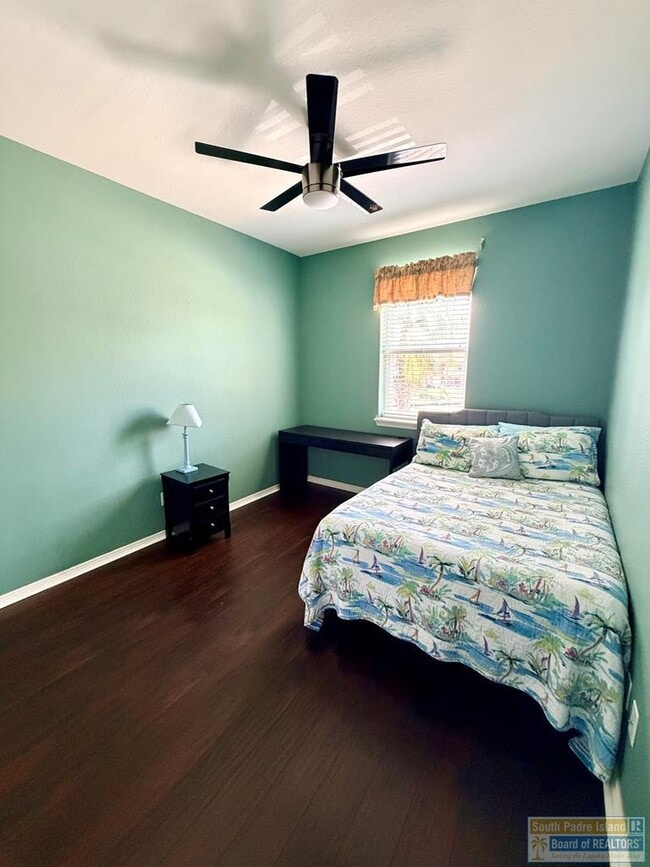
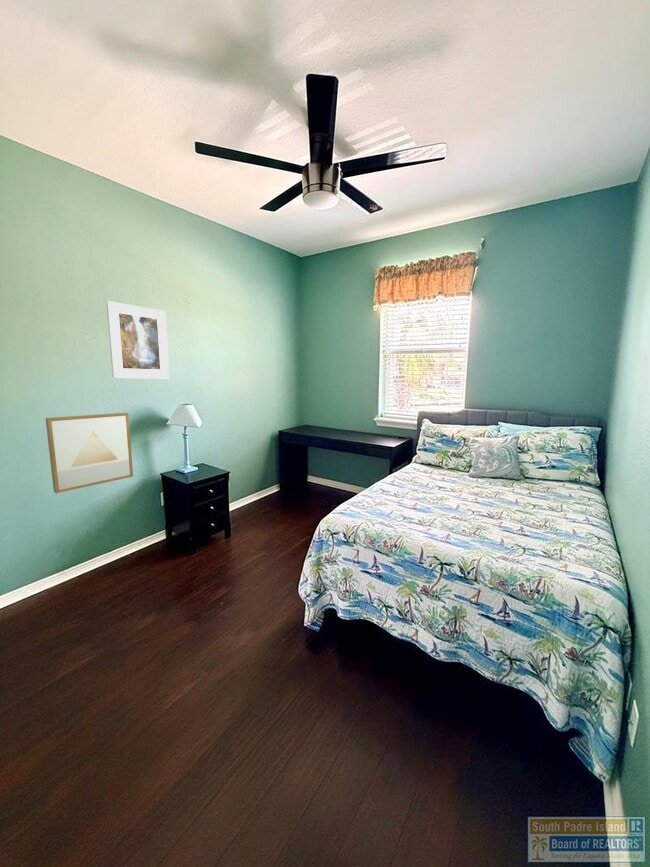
+ wall art [45,412,134,494]
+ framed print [105,300,170,380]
